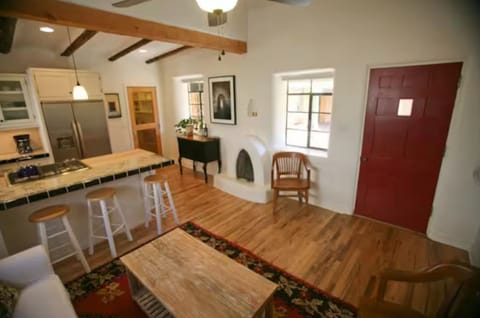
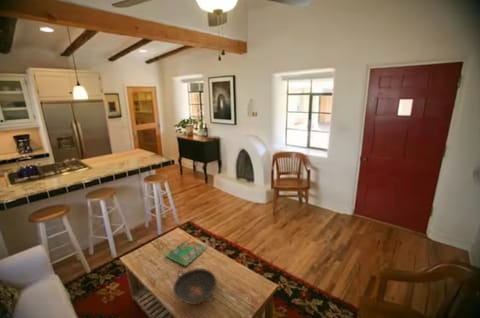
+ board game [163,236,209,267]
+ decorative bowl [172,268,218,306]
